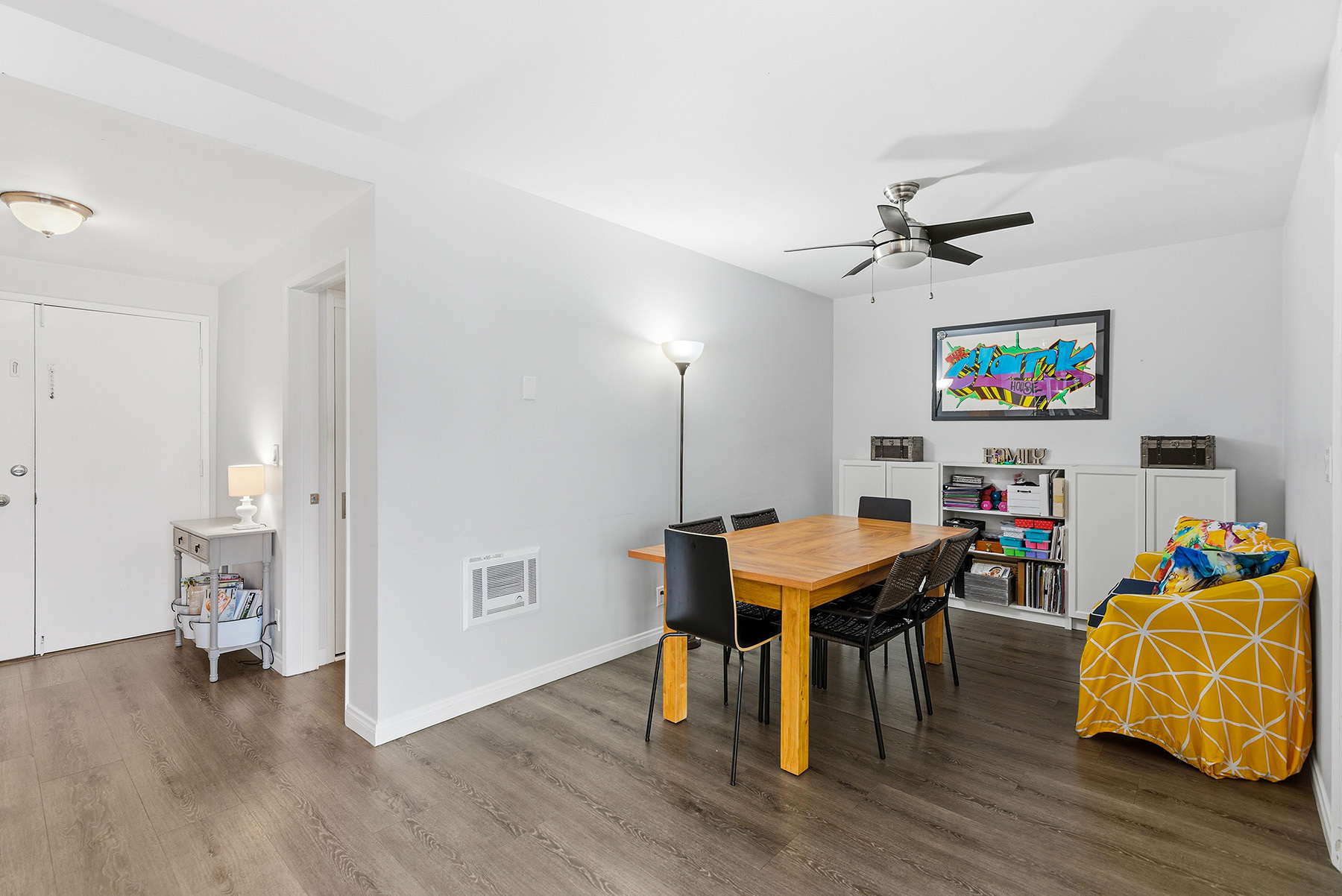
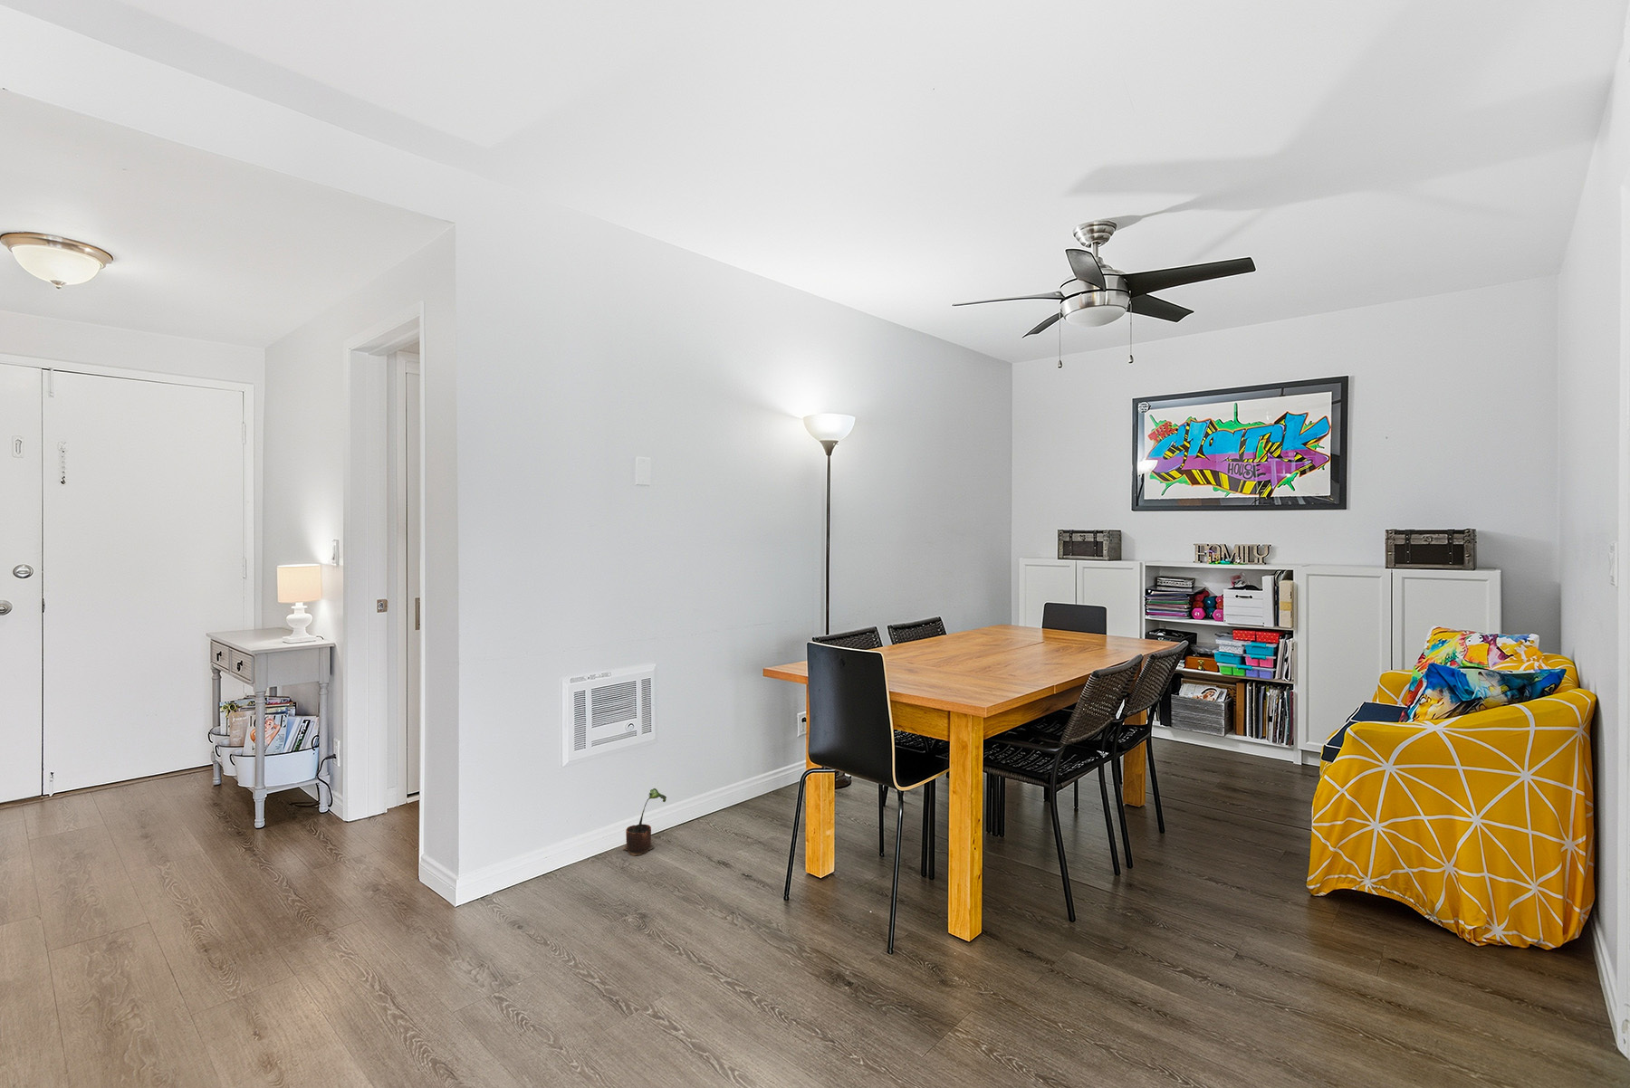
+ potted plant [622,788,667,856]
